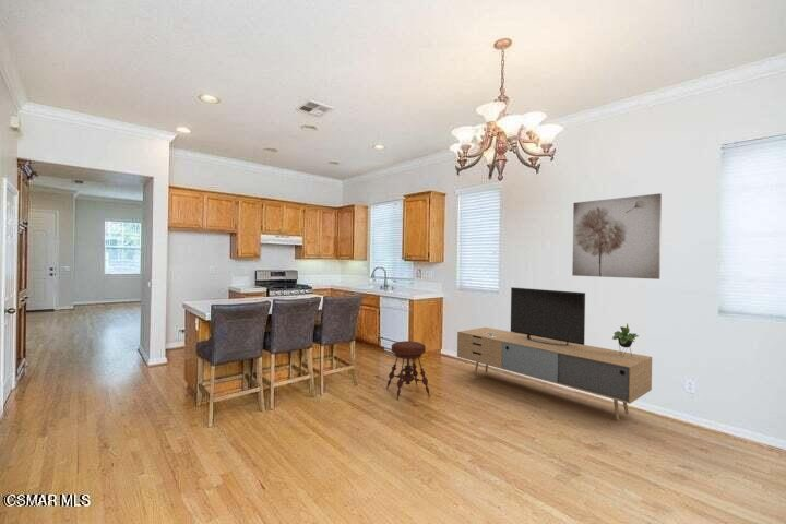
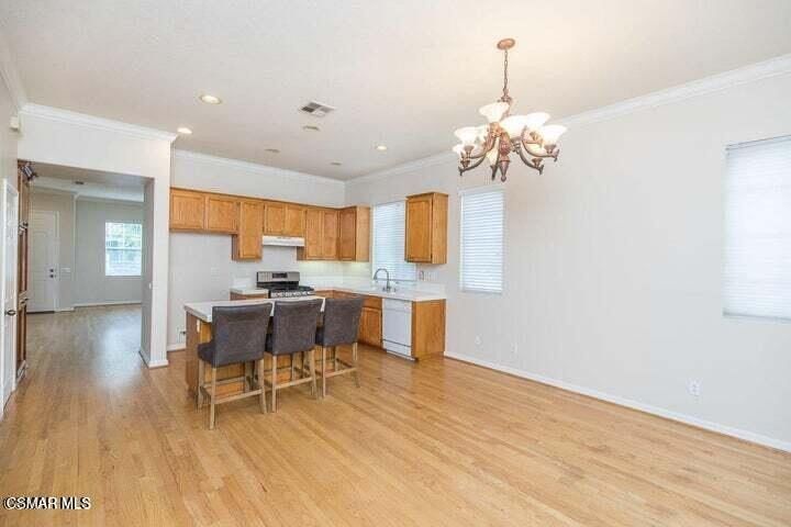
- stool [385,340,431,401]
- wall art [571,192,663,281]
- media console [456,286,653,421]
